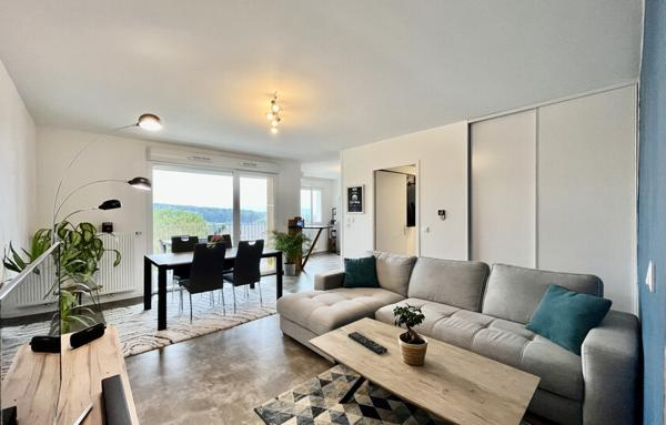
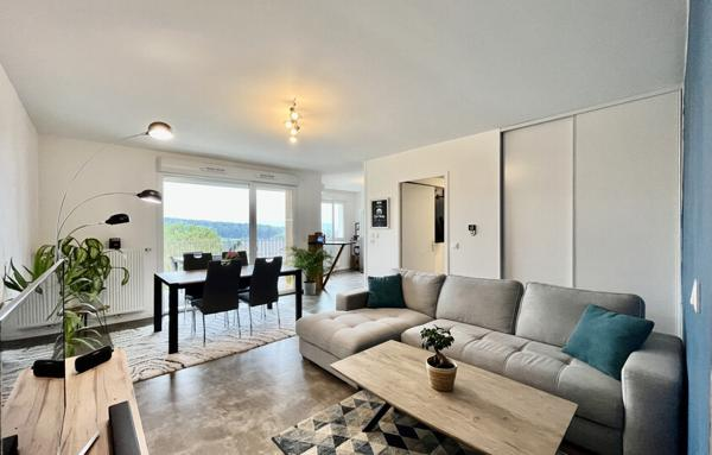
- remote control [347,331,389,356]
